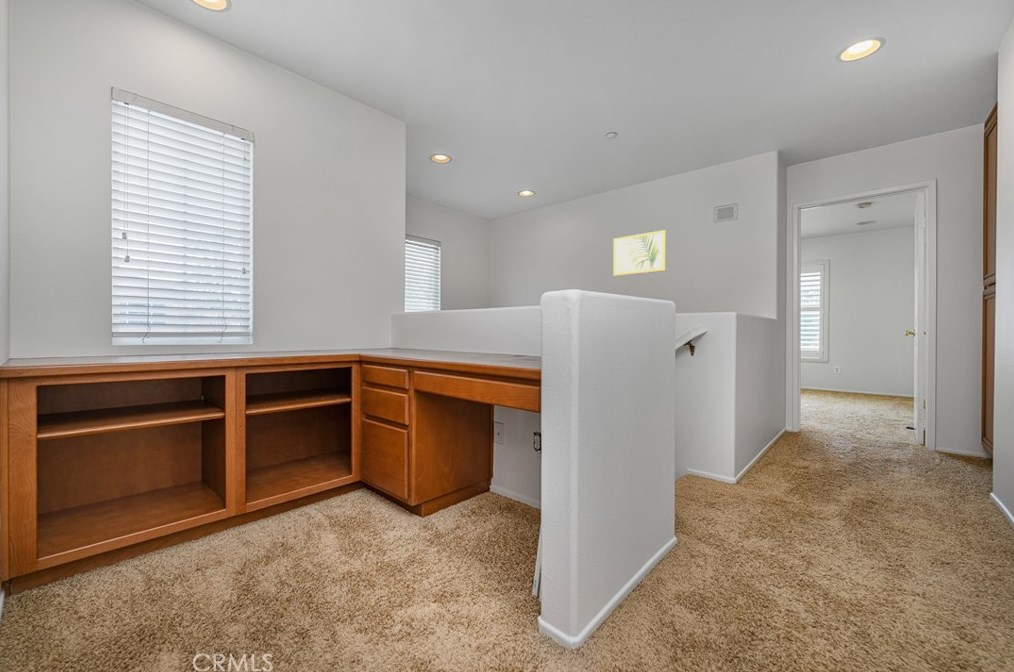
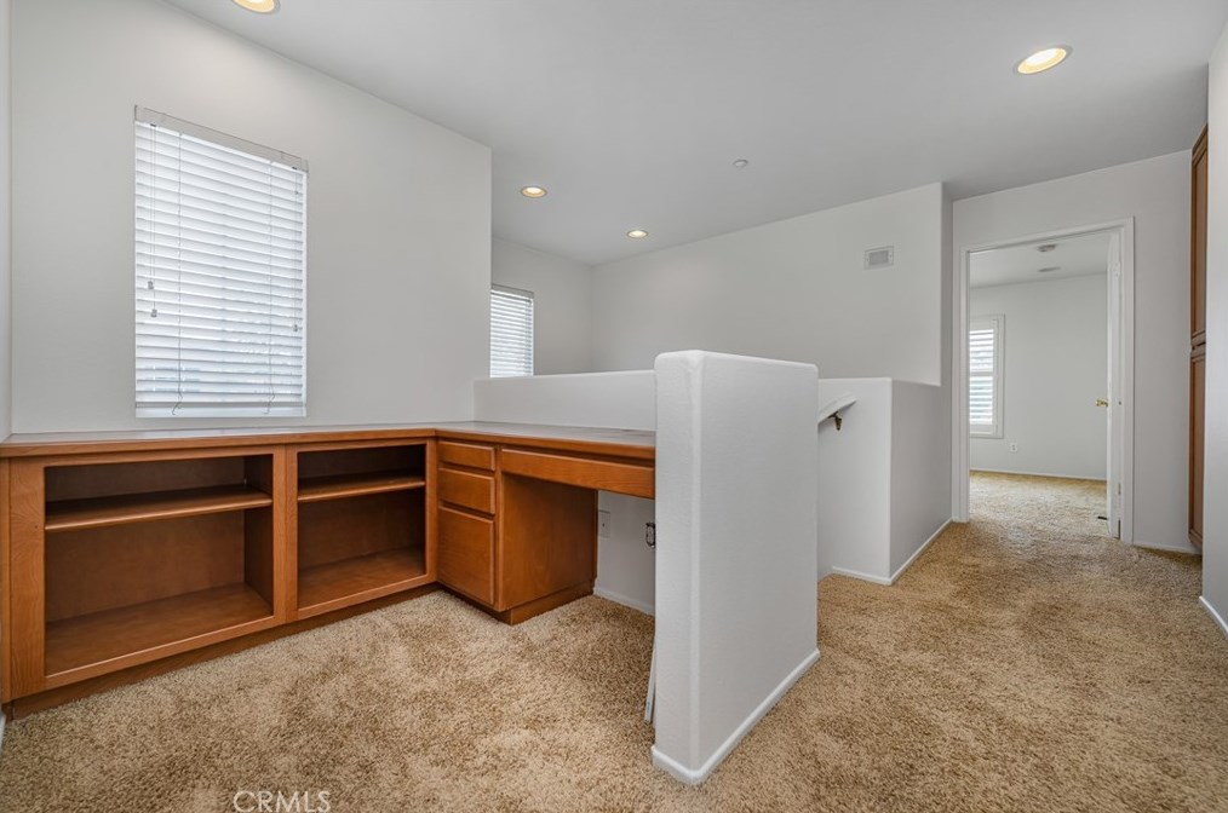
- wall art [613,229,667,277]
